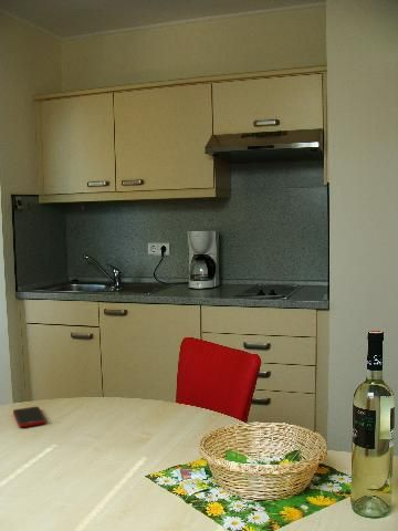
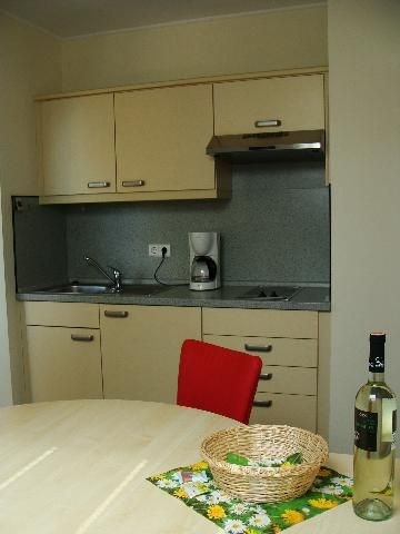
- cell phone [12,405,48,428]
